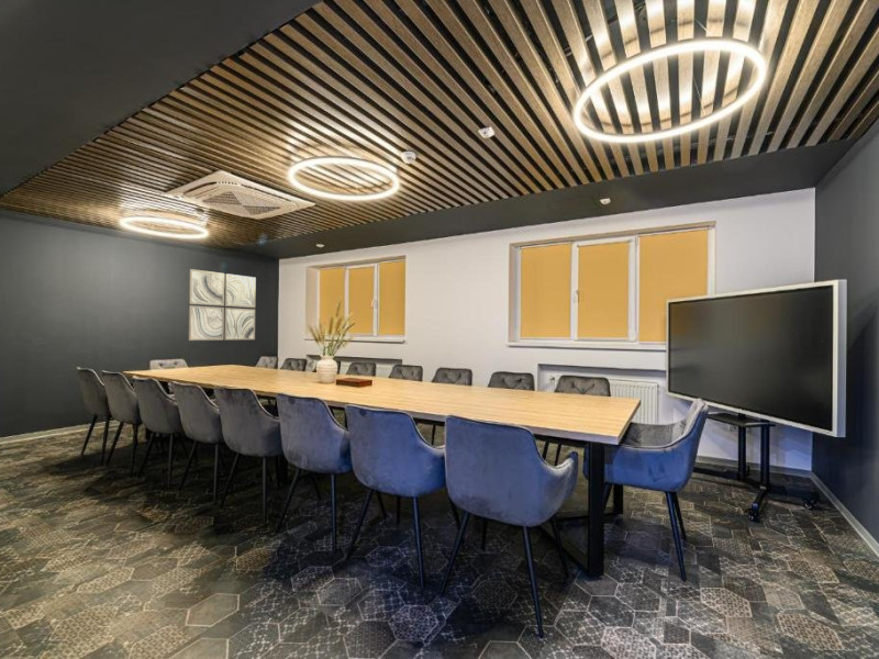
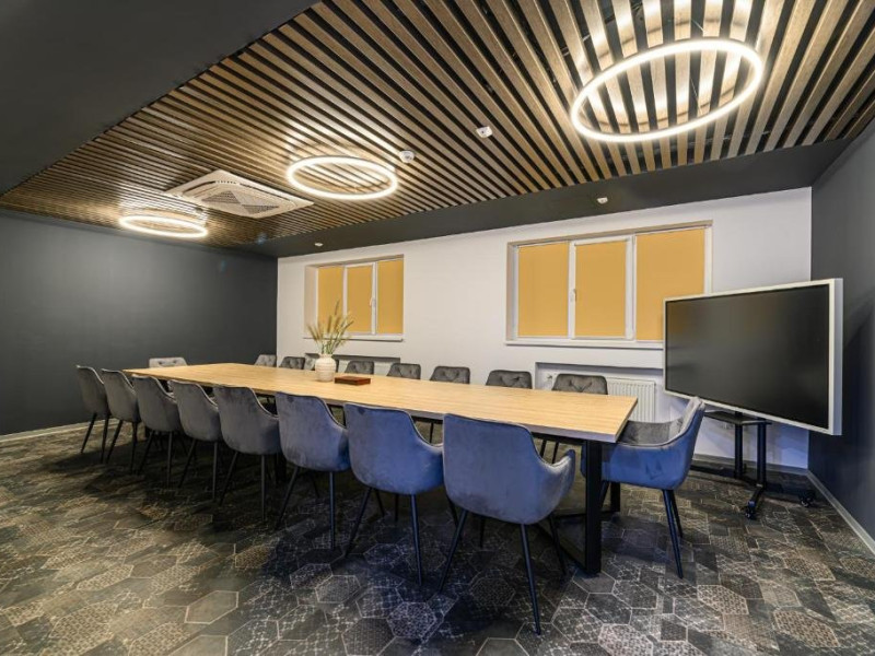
- wall art [188,268,257,342]
